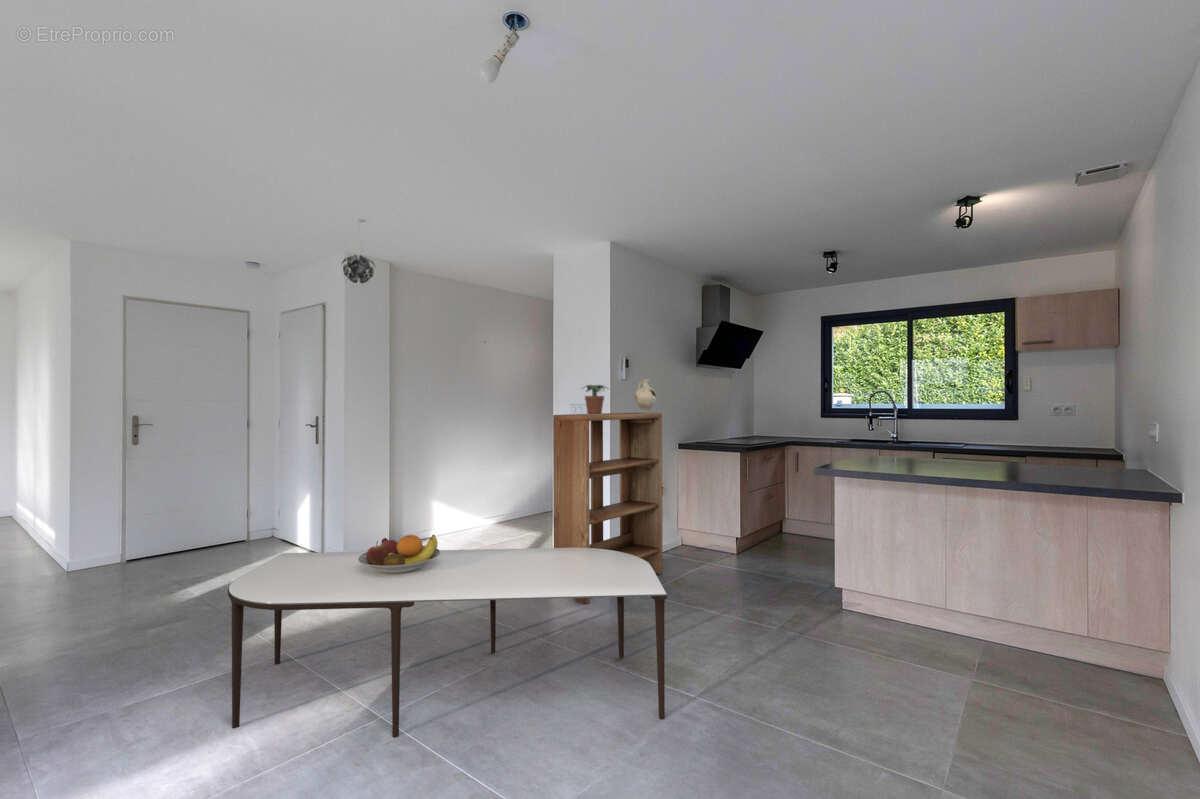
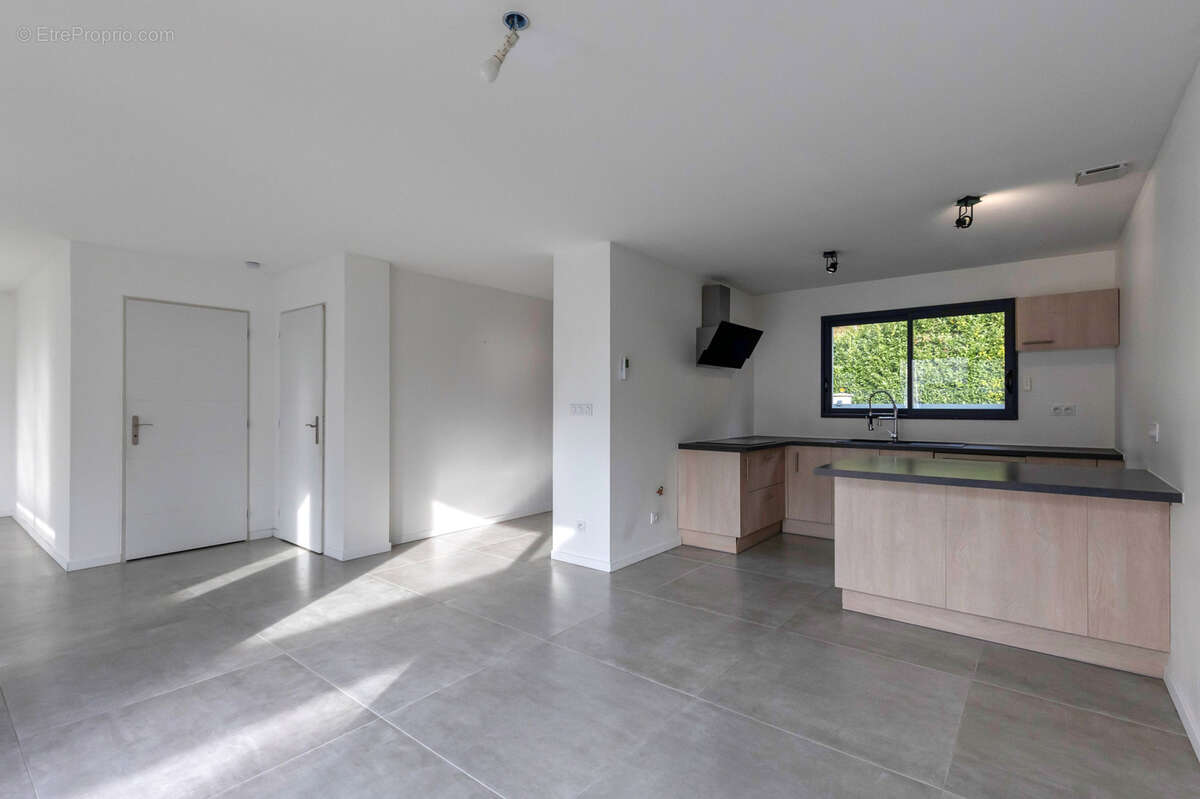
- decorative vase [634,379,658,413]
- fruit bowl [358,534,440,574]
- pendant light [340,218,377,284]
- bookshelf [552,412,664,606]
- dining table [227,547,668,739]
- potted plant [580,384,610,415]
